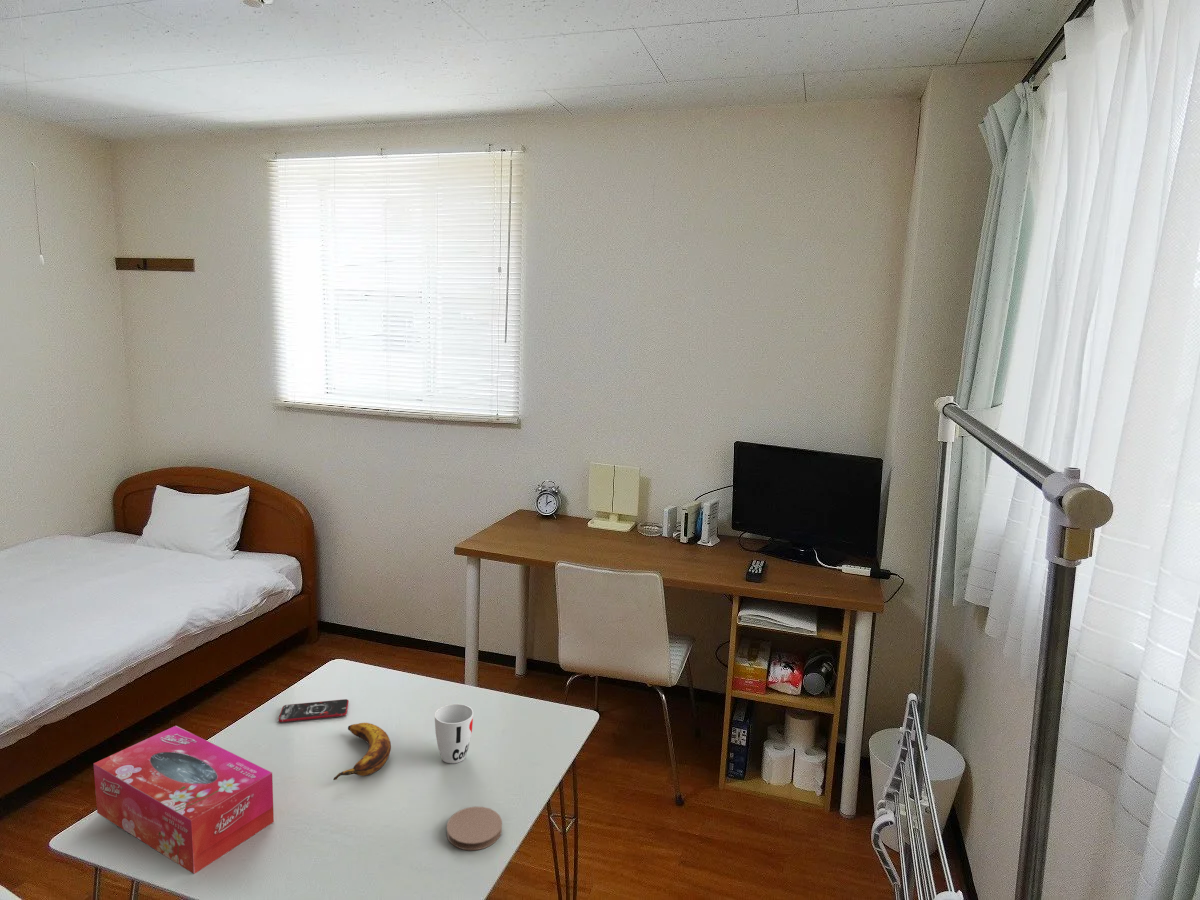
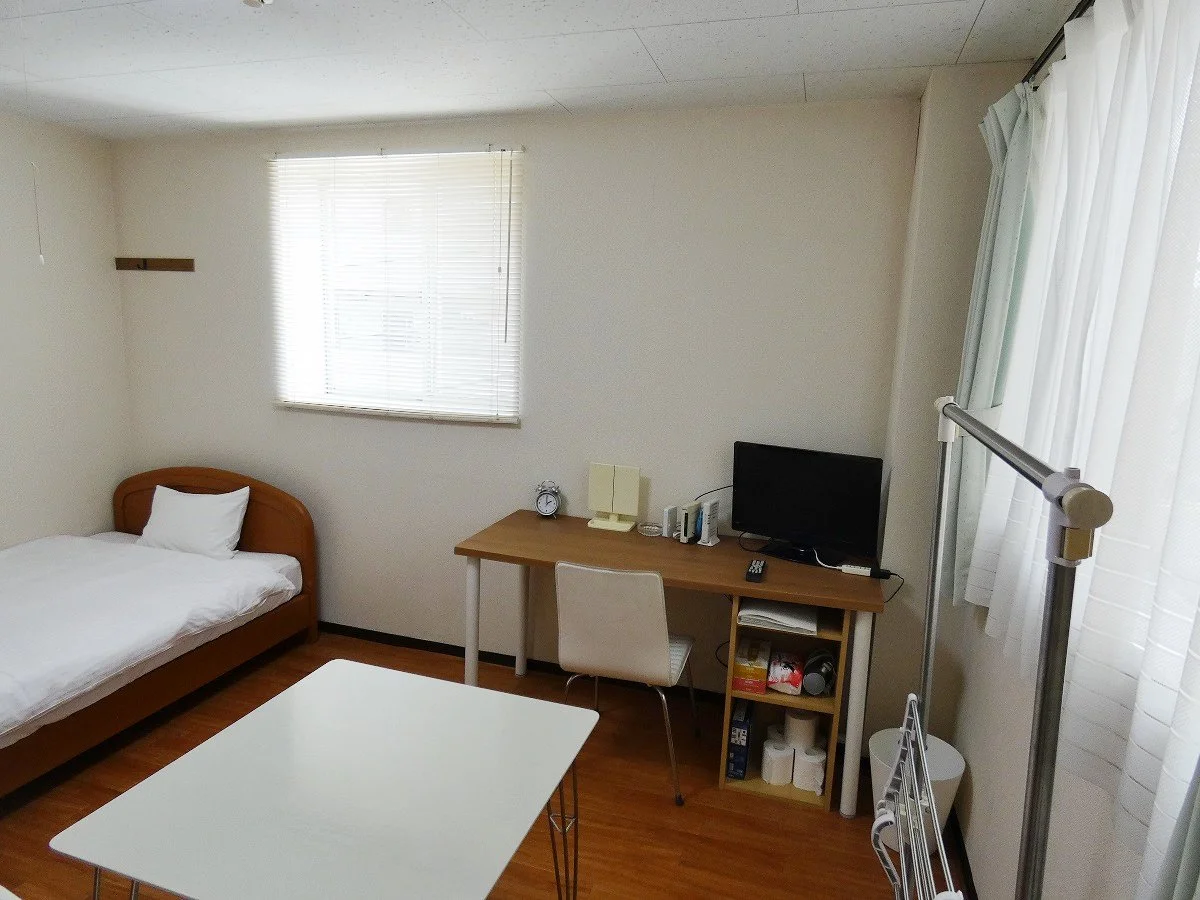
- banana [332,722,392,781]
- smartphone [277,698,350,723]
- cup [434,703,474,764]
- tissue box [93,725,275,875]
- coaster [446,806,503,851]
